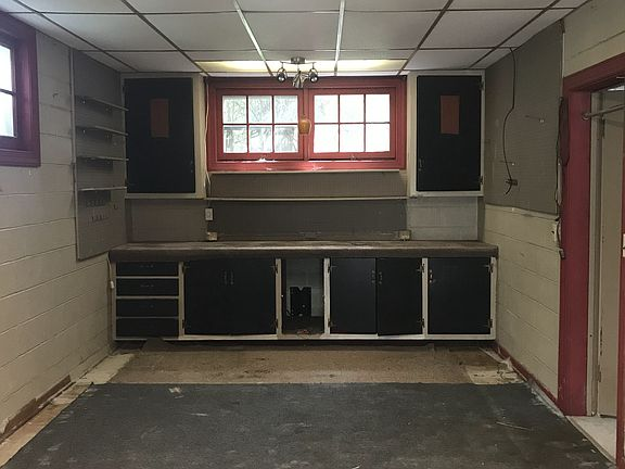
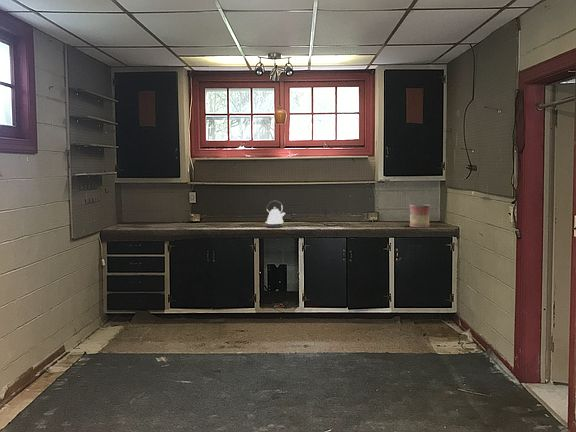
+ kettle [264,199,286,228]
+ paint can [409,203,431,228]
